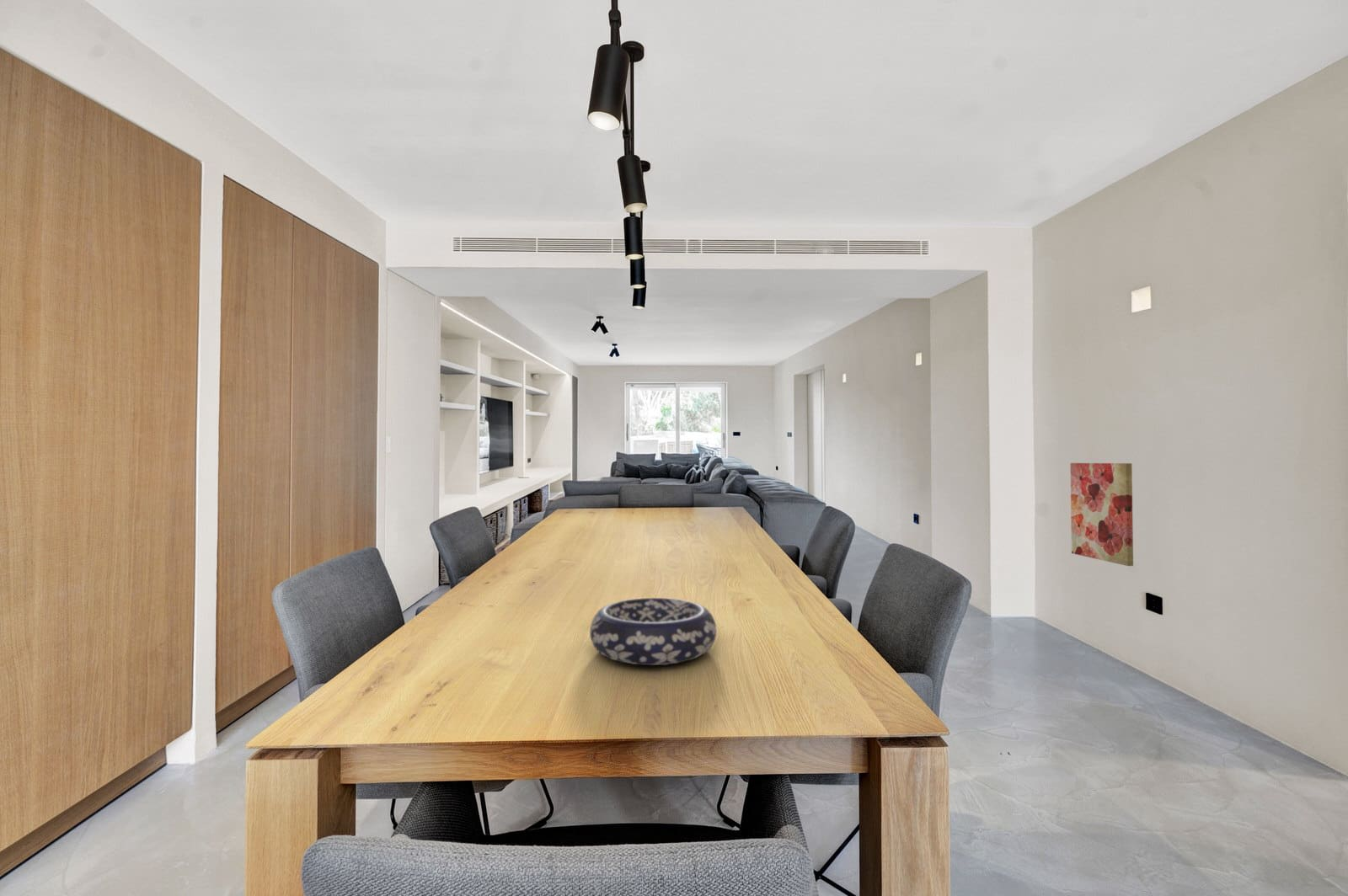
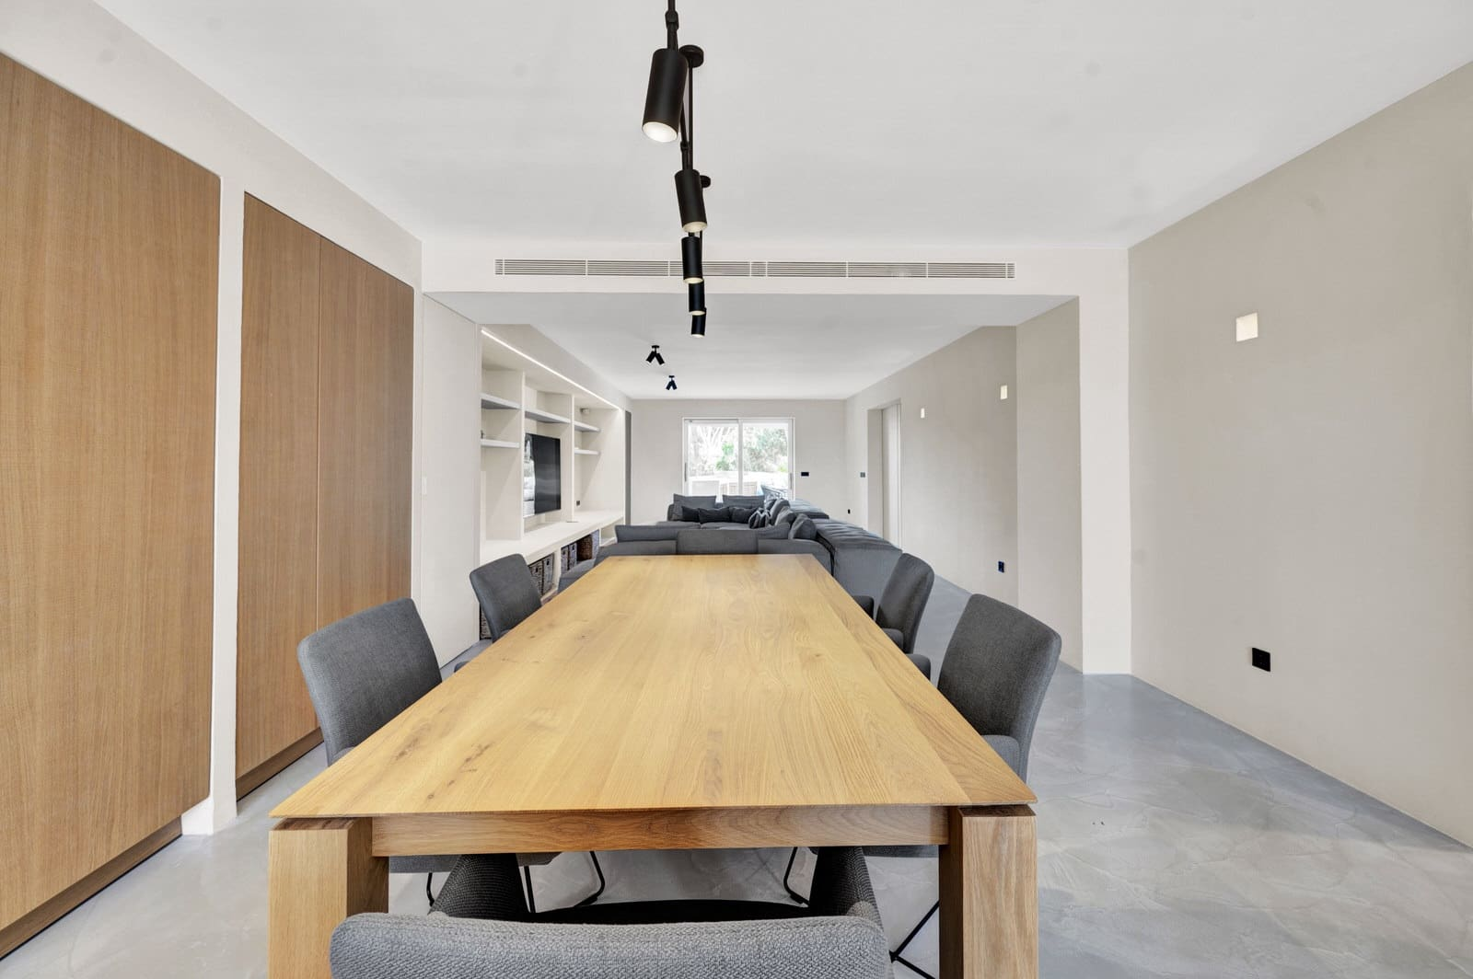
- decorative bowl [589,597,717,666]
- wall art [1070,462,1134,567]
